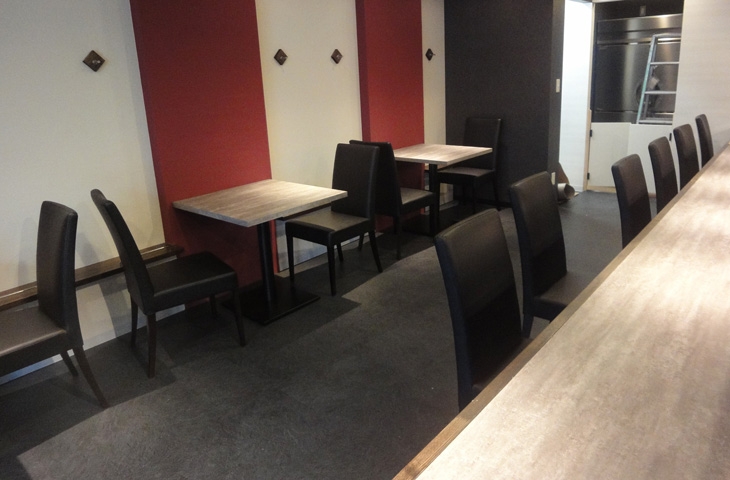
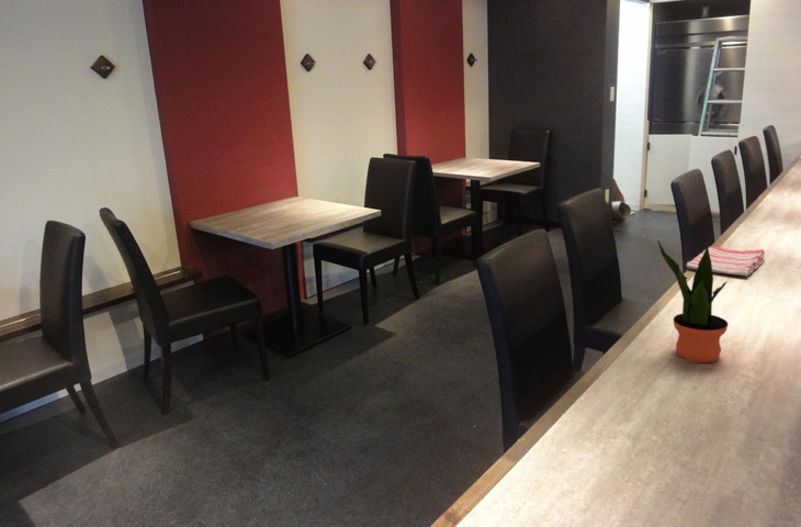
+ dish towel [686,245,766,278]
+ potted plant [656,239,729,365]
